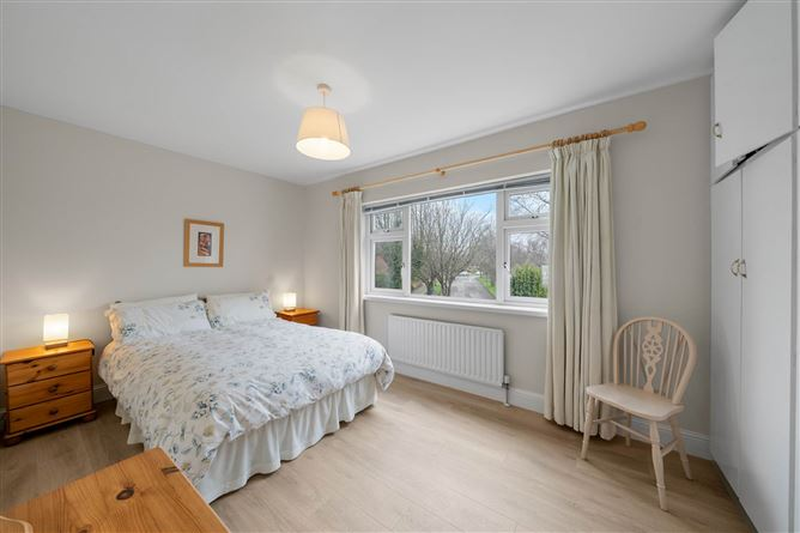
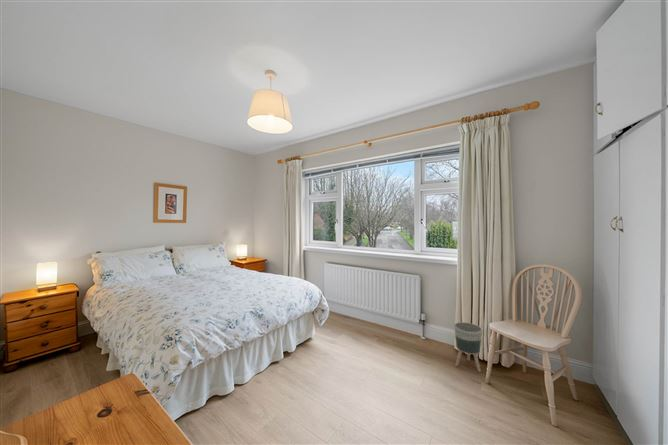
+ planter [453,321,484,373]
